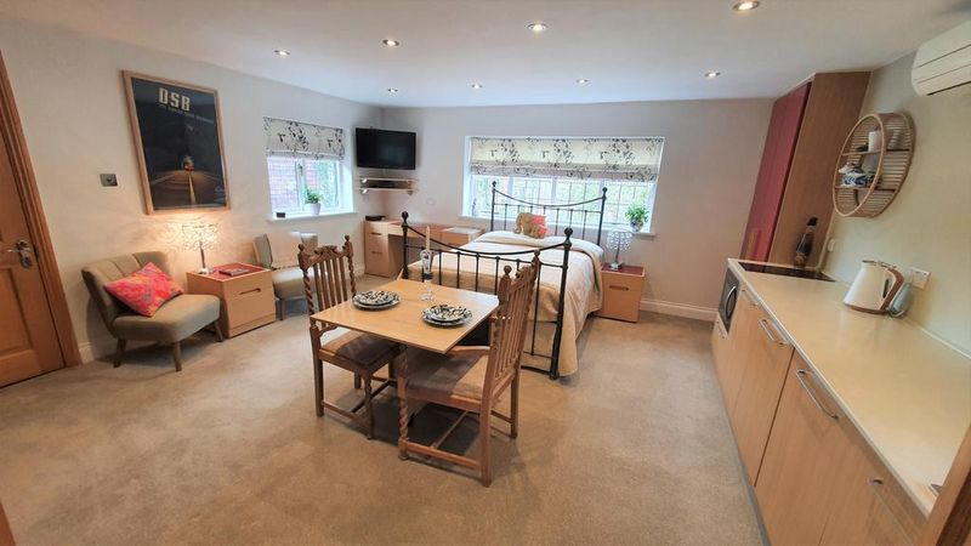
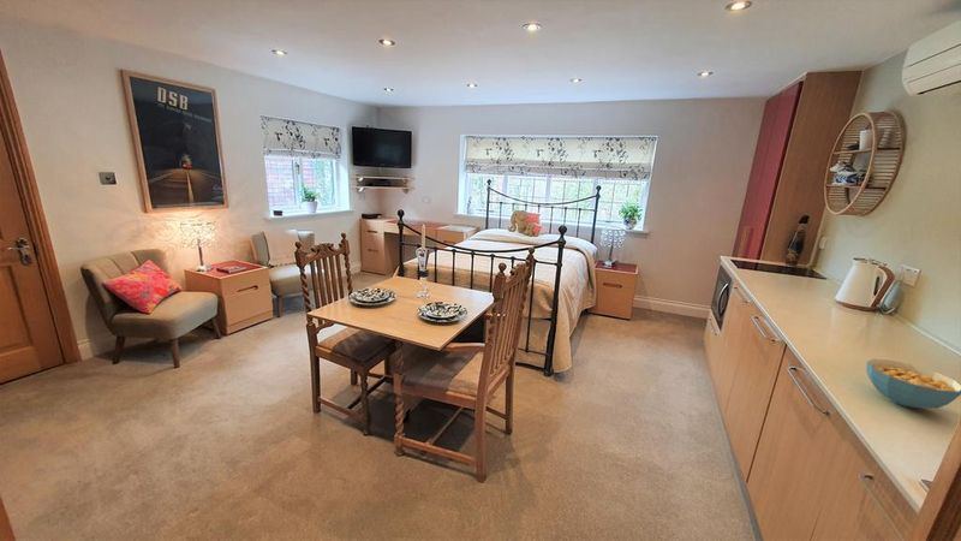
+ cereal bowl [865,358,961,410]
